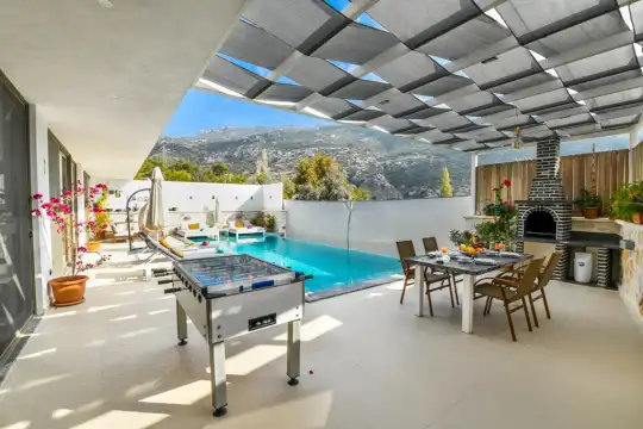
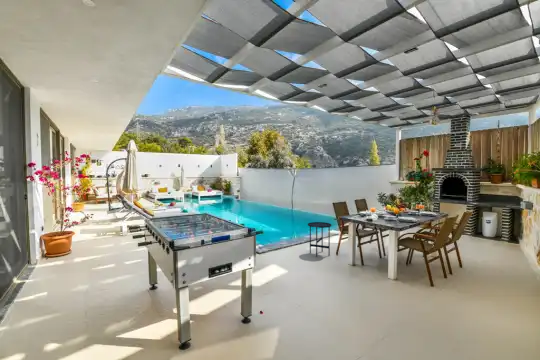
+ side table [307,221,332,258]
